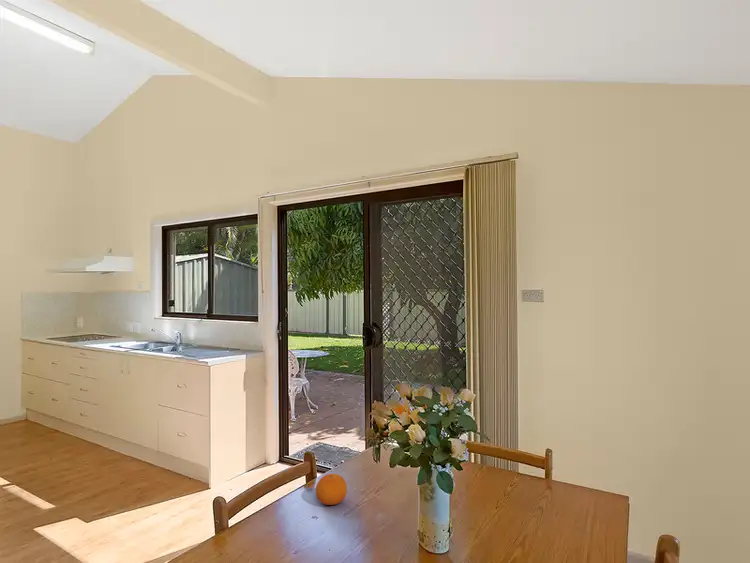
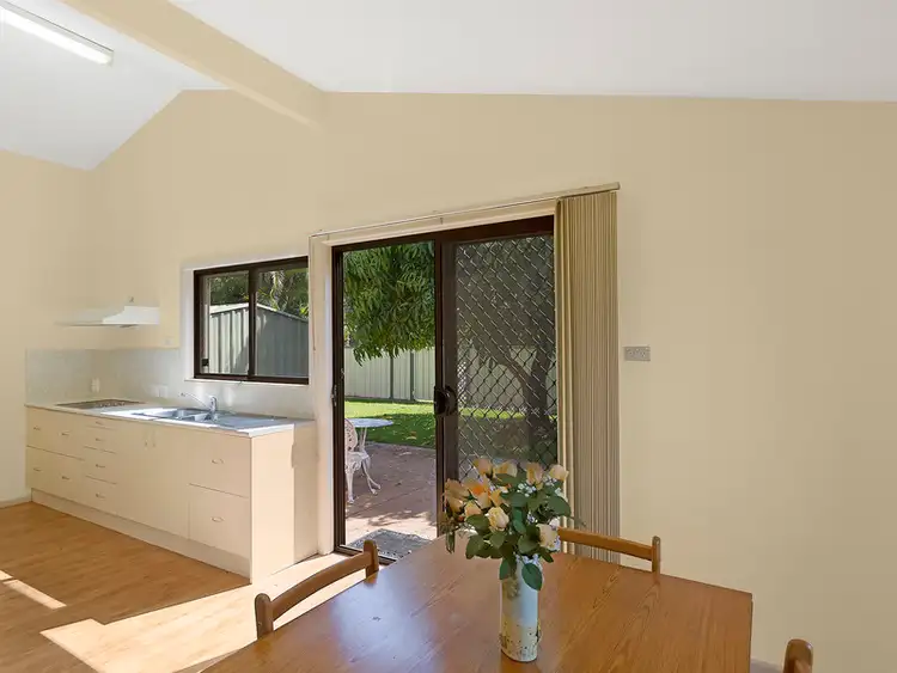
- fruit [315,473,348,506]
